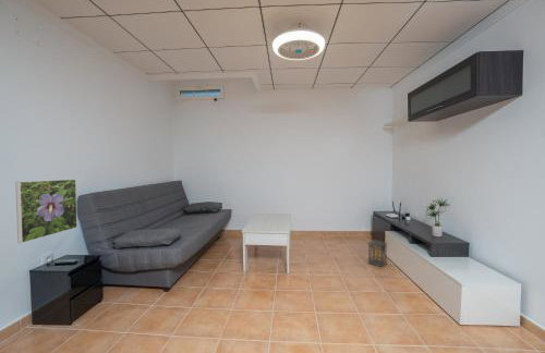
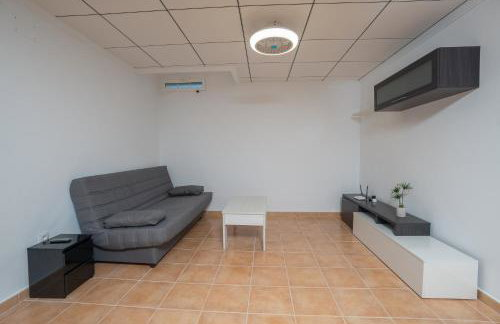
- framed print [15,178,78,244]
- lantern [366,235,388,268]
